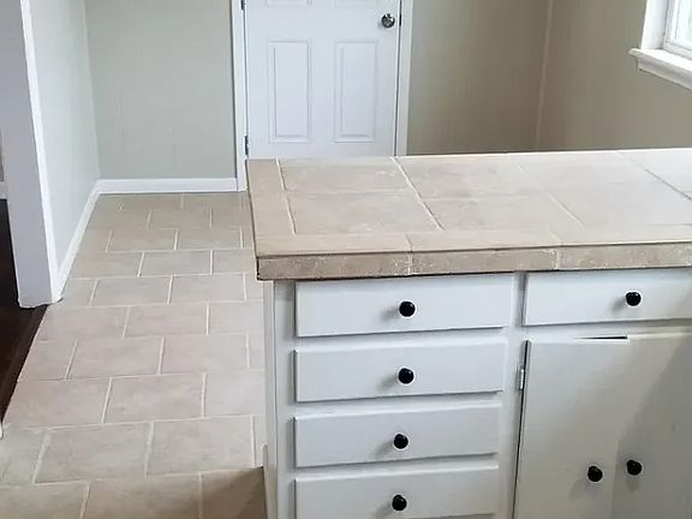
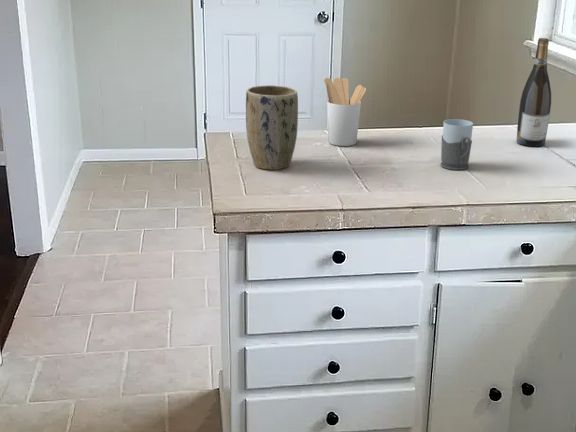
+ mug [440,118,474,171]
+ wine bottle [516,37,552,147]
+ plant pot [245,84,299,171]
+ utensil holder [323,77,367,147]
